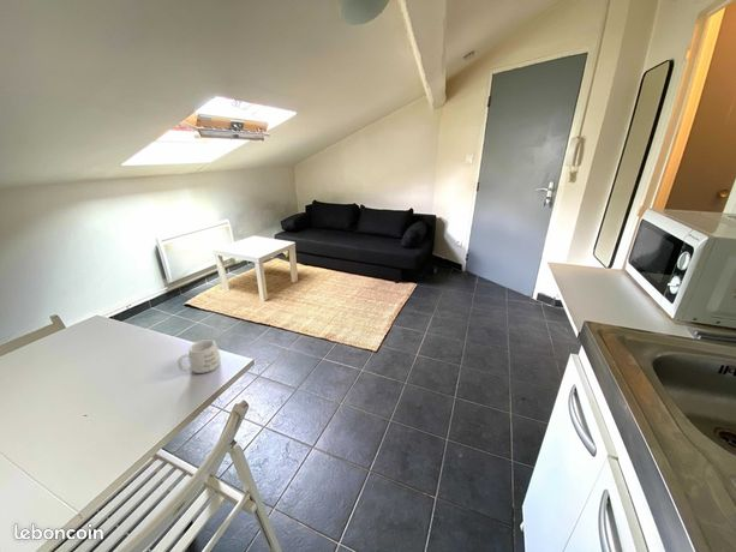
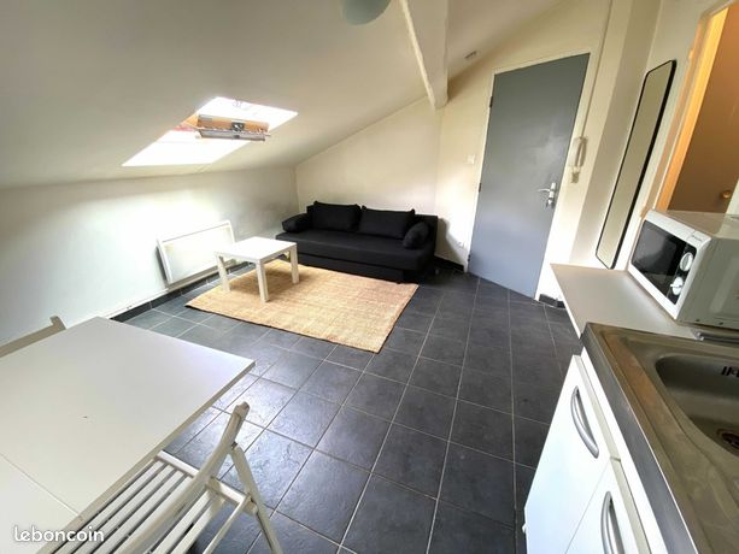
- mug [176,338,222,374]
